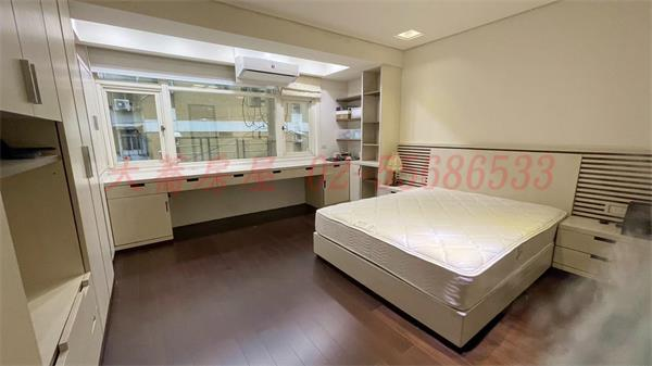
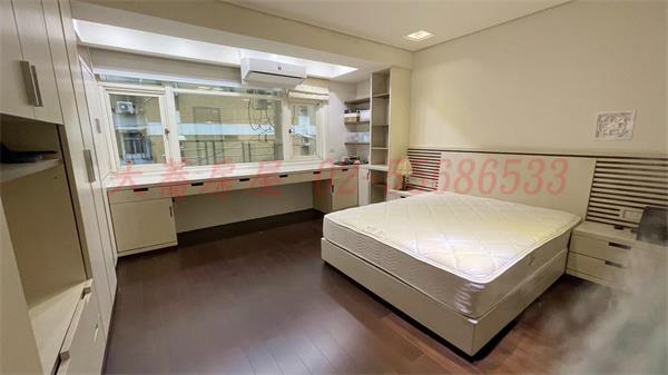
+ wall ornament [591,109,638,141]
